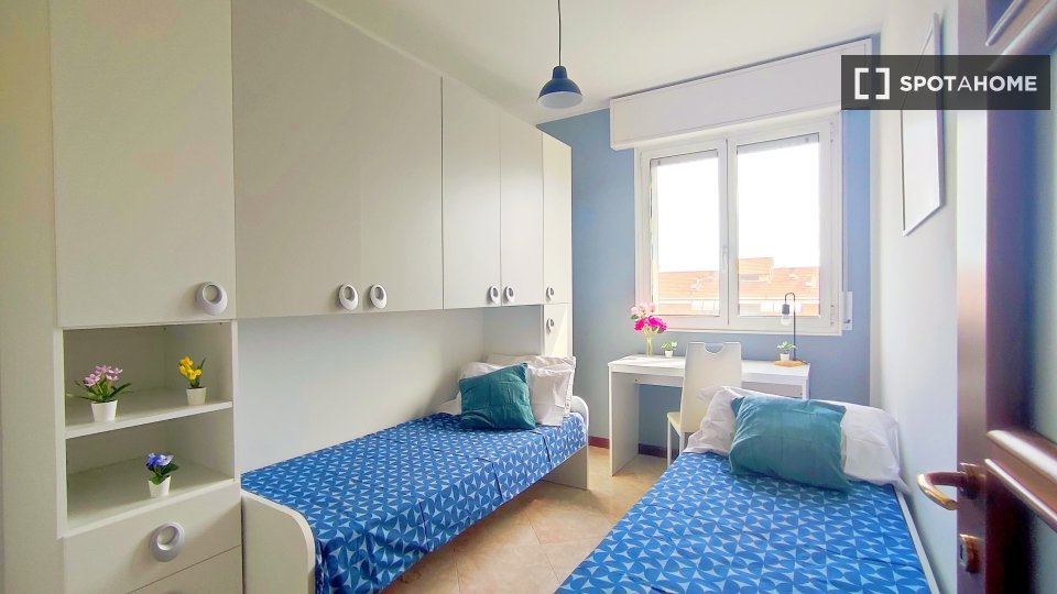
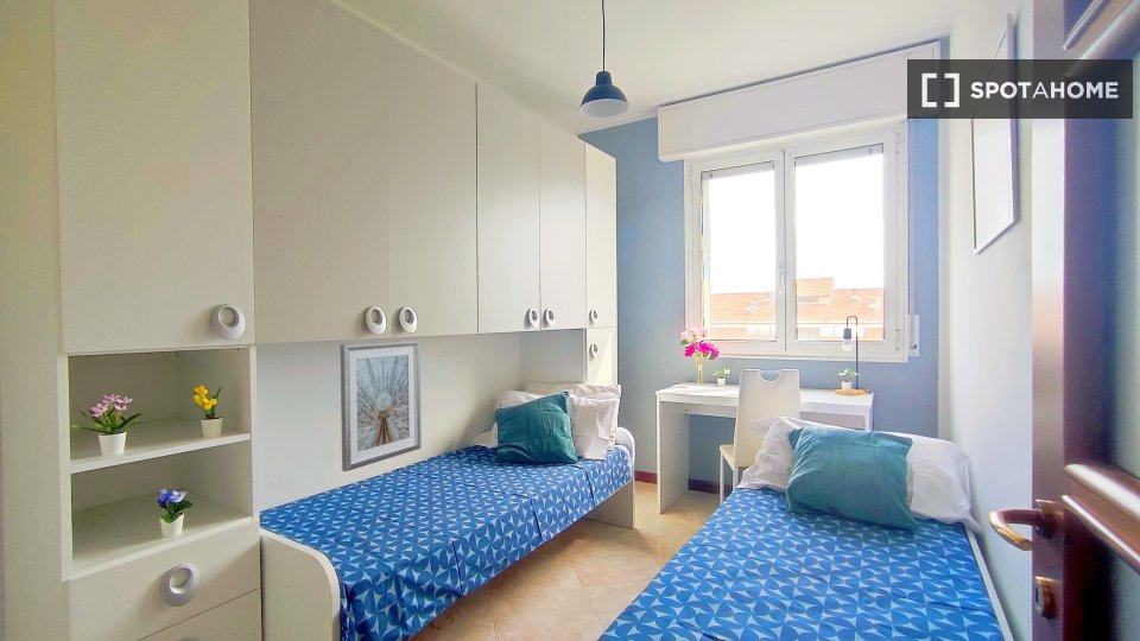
+ picture frame [340,339,423,472]
